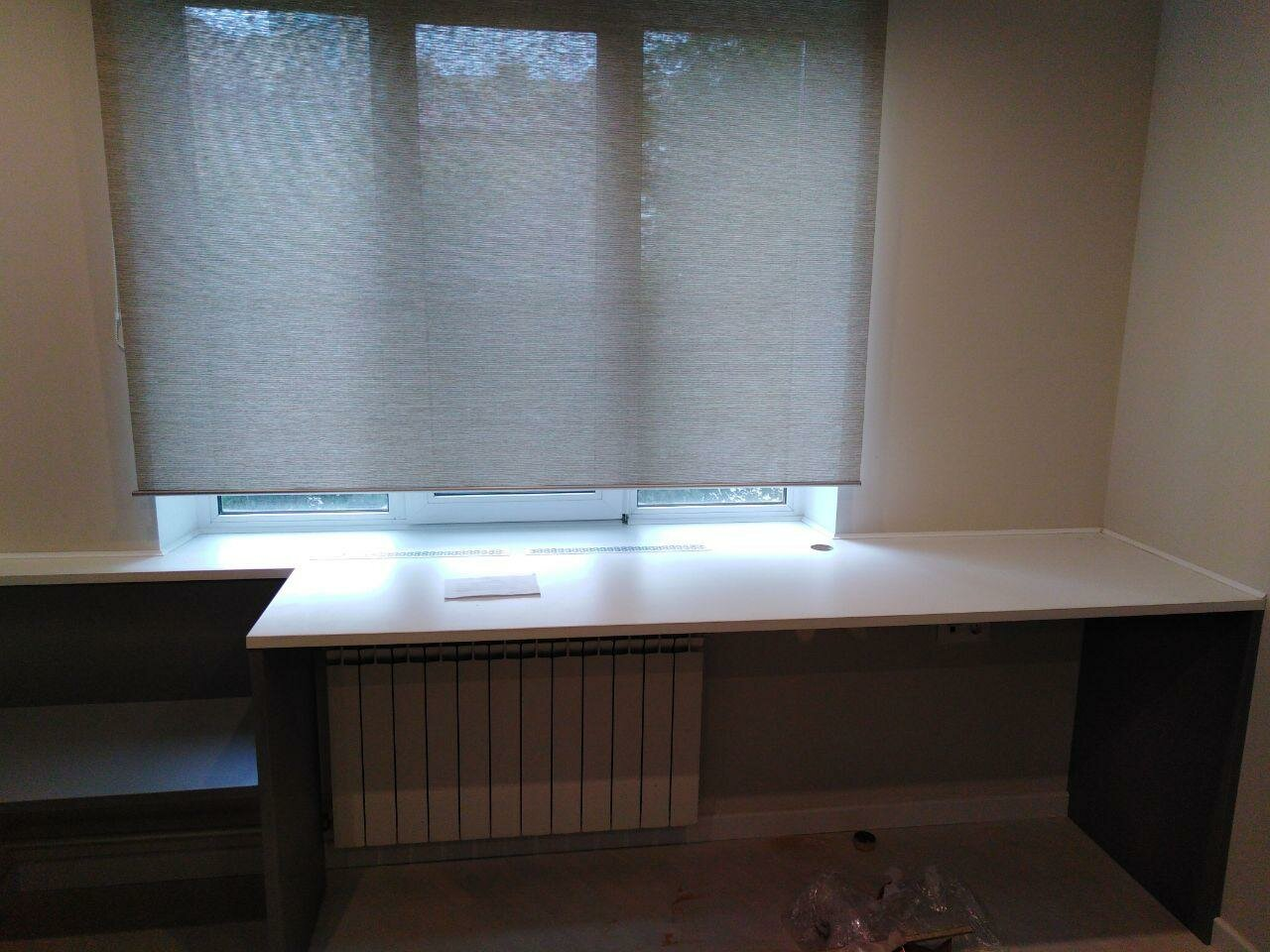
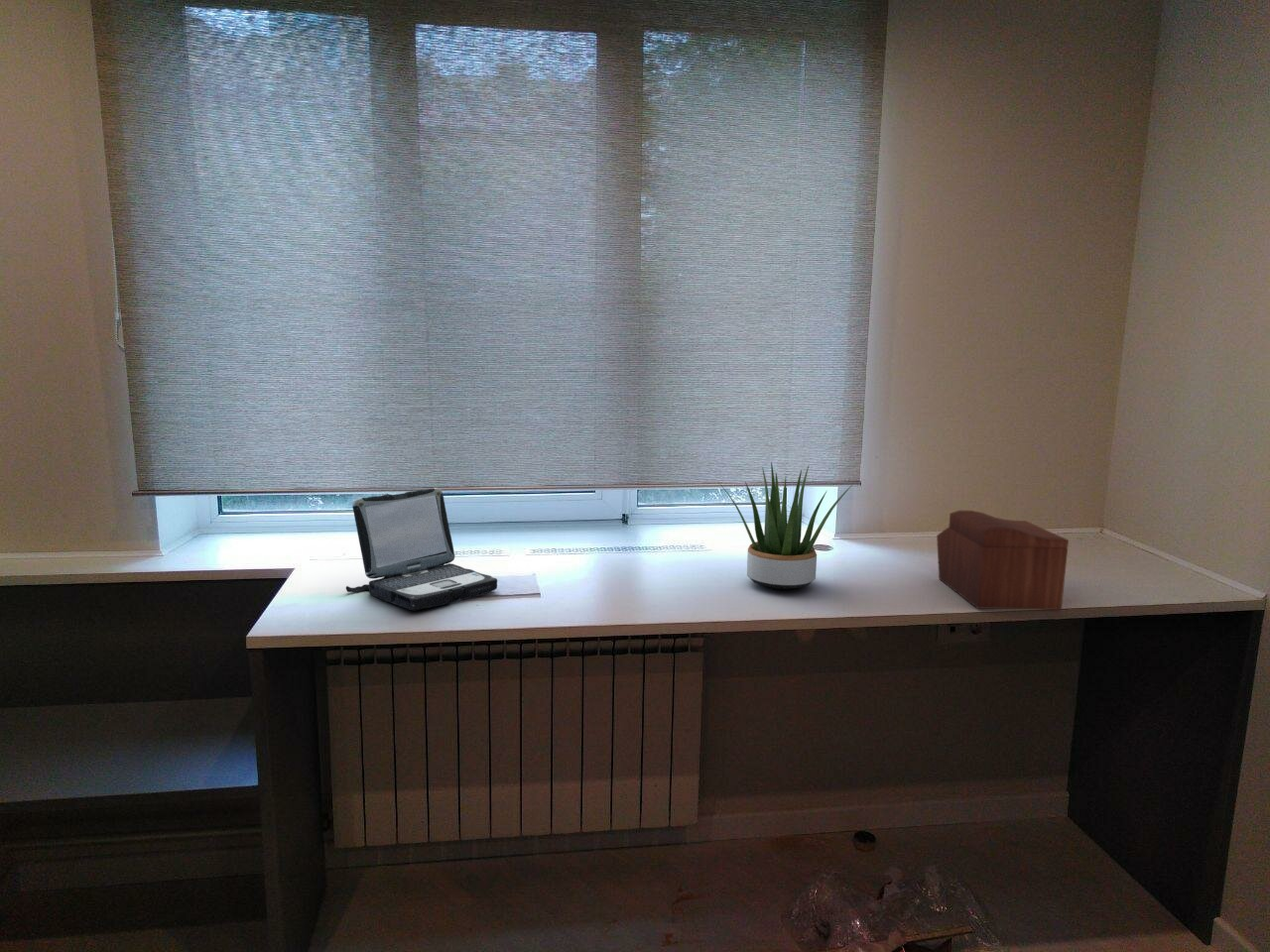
+ laptop [345,487,498,611]
+ potted plant [717,462,853,590]
+ sewing box [936,510,1070,611]
